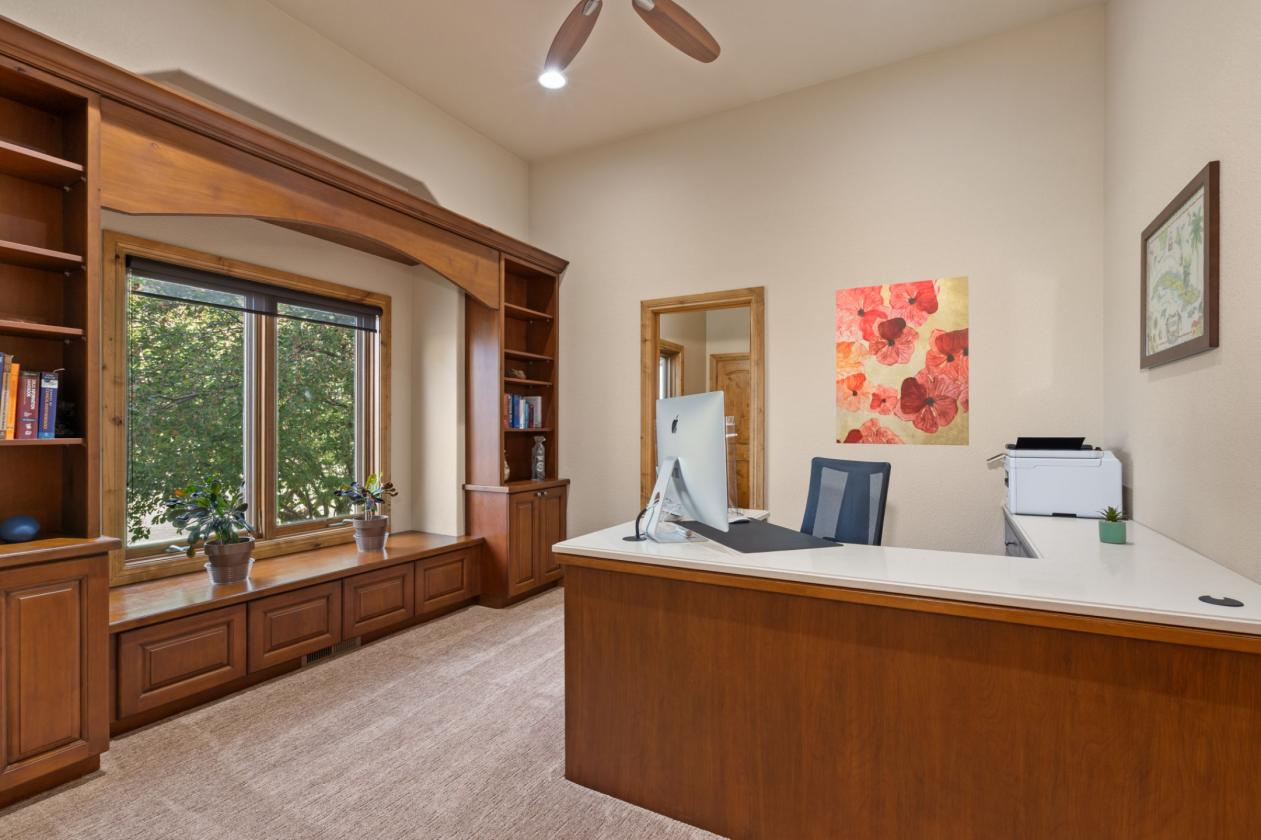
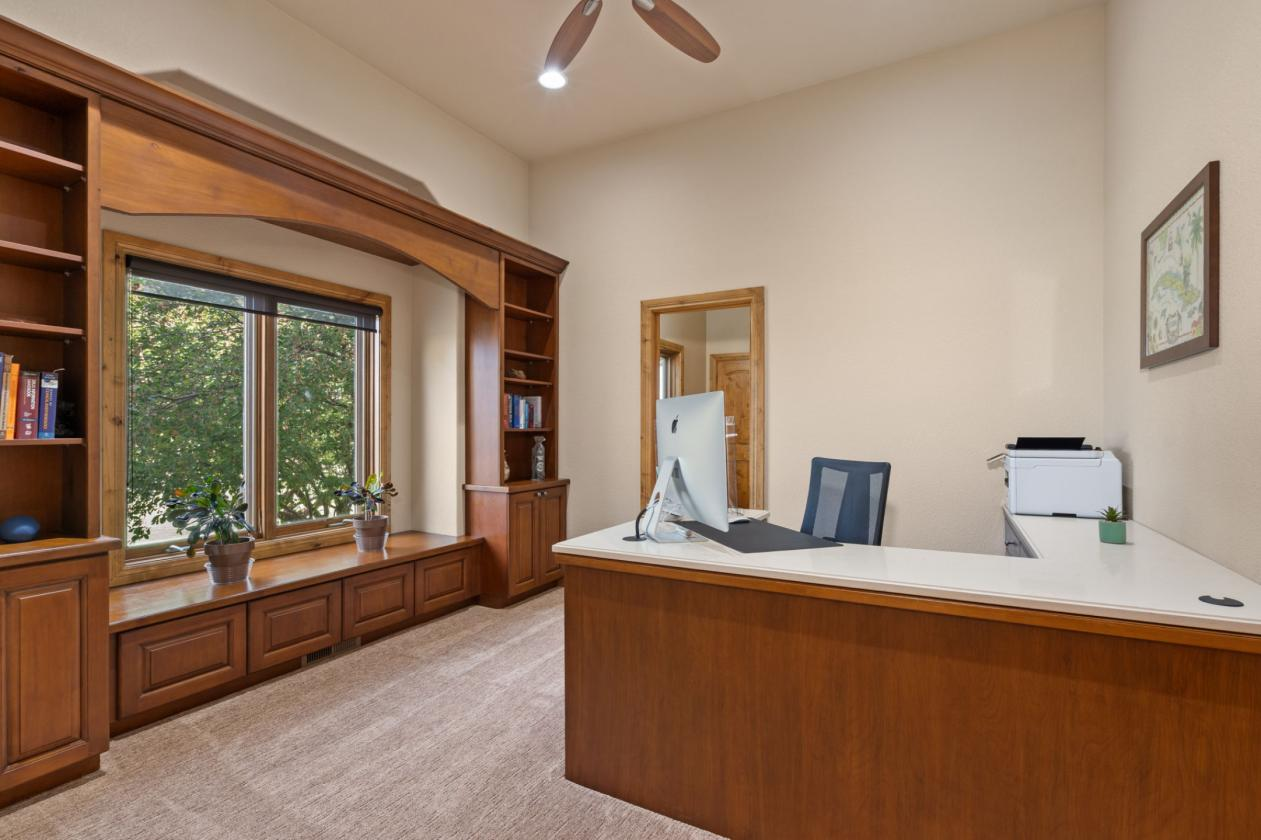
- wall art [835,275,970,446]
